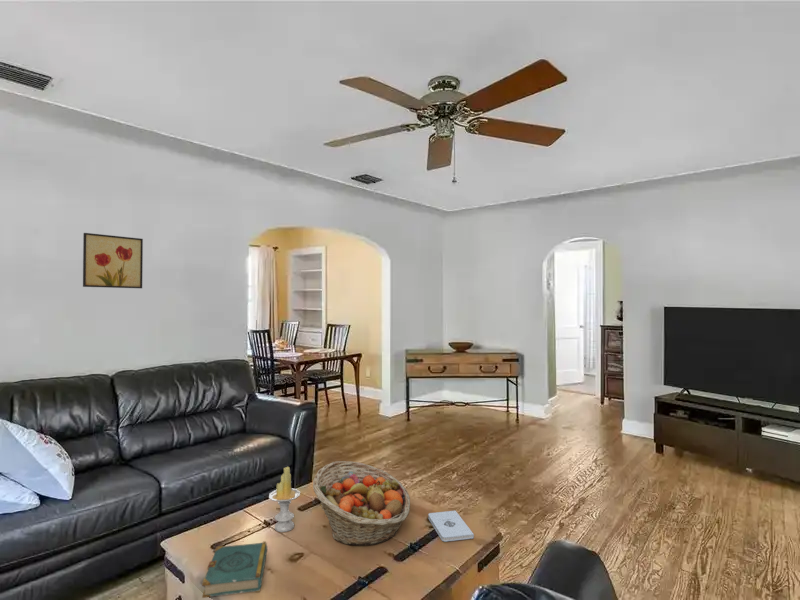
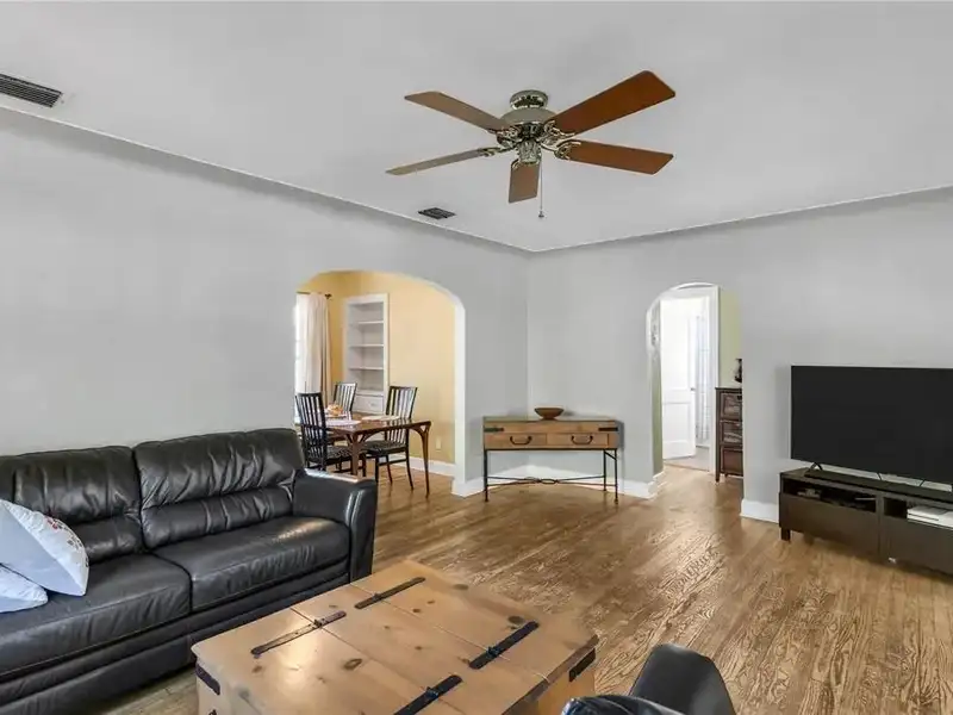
- fruit basket [312,460,411,547]
- candle [268,466,301,533]
- book [201,540,268,599]
- wall art [82,232,144,289]
- notepad [427,510,475,543]
